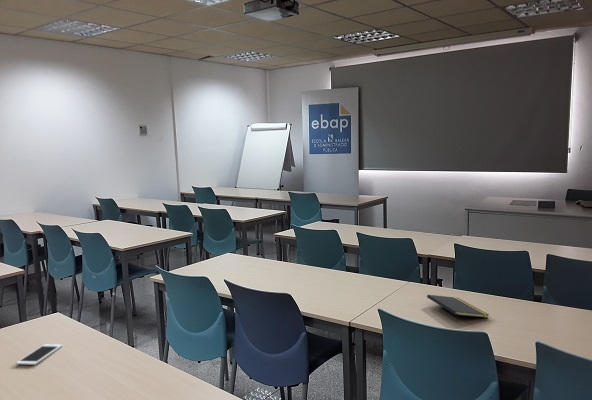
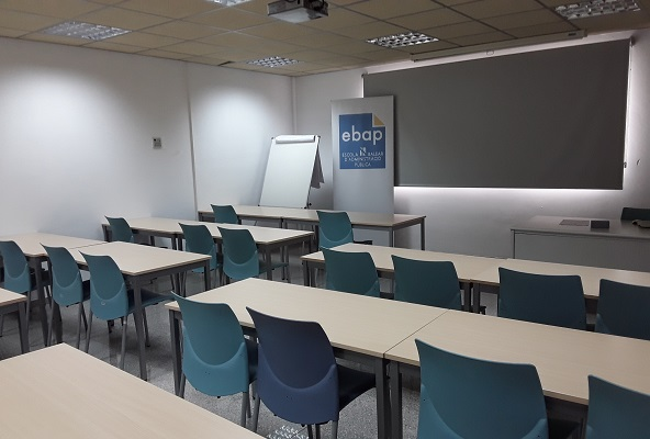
- notepad [426,294,490,323]
- cell phone [15,343,63,366]
